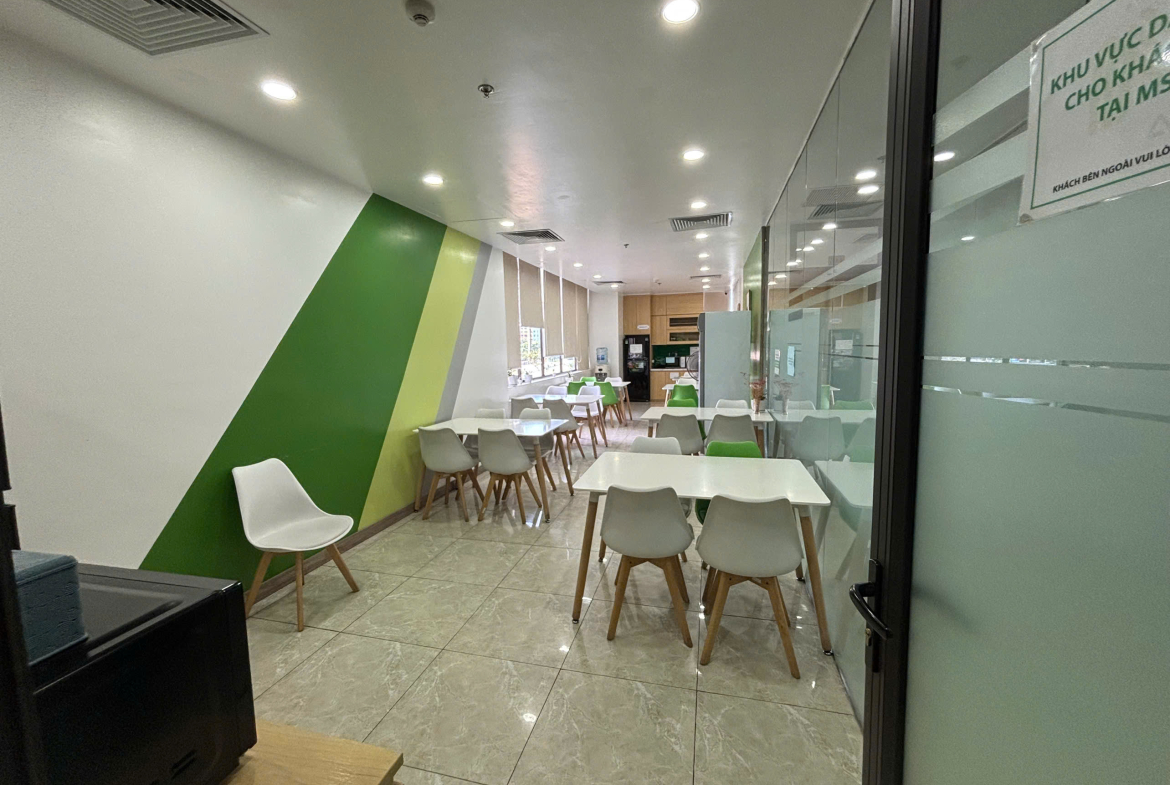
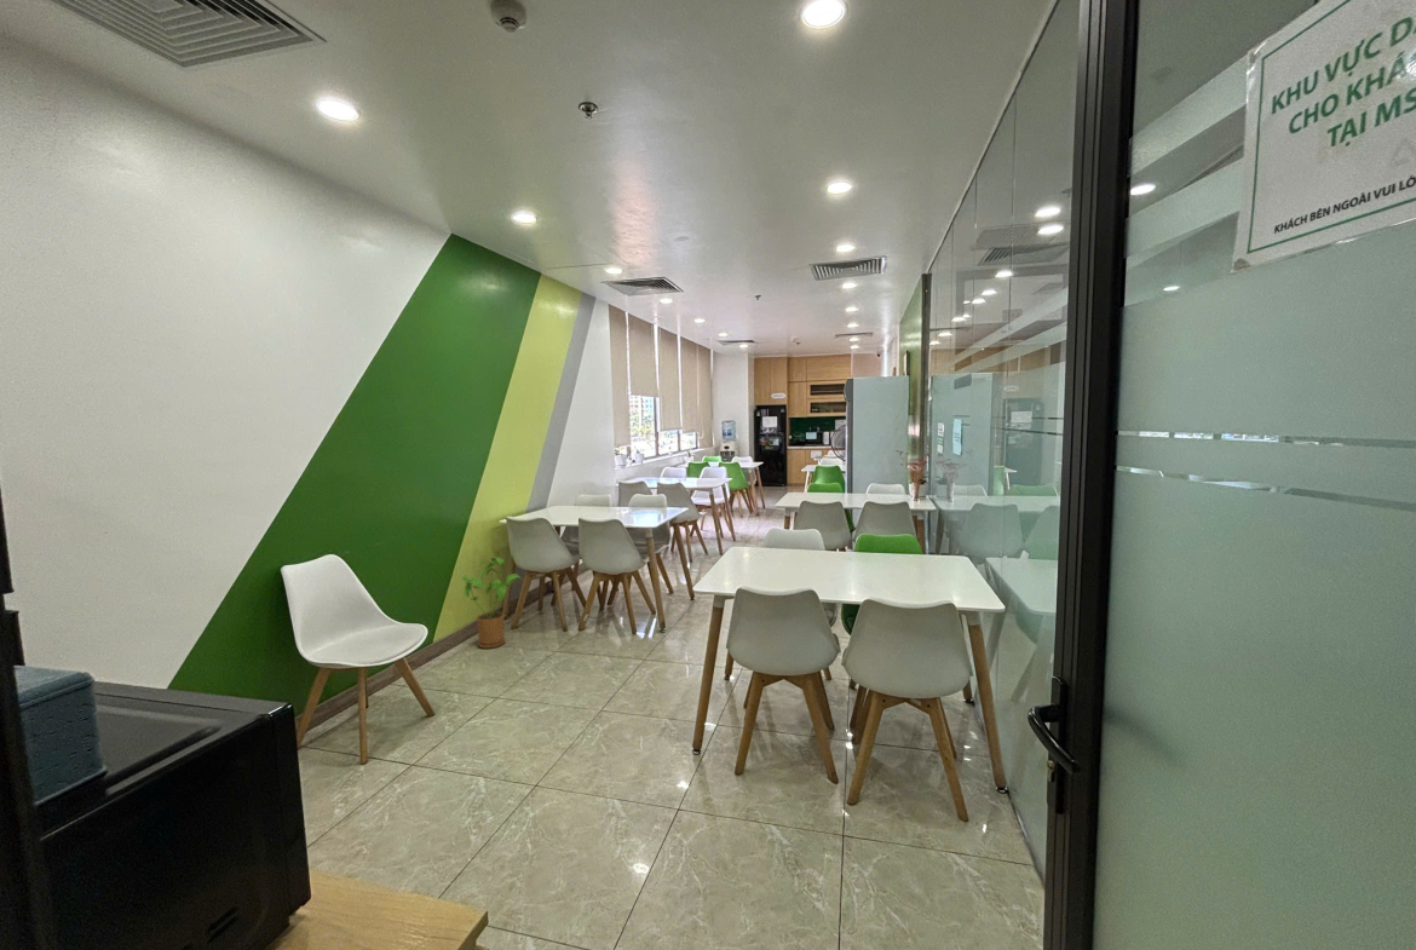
+ house plant [461,557,524,650]
